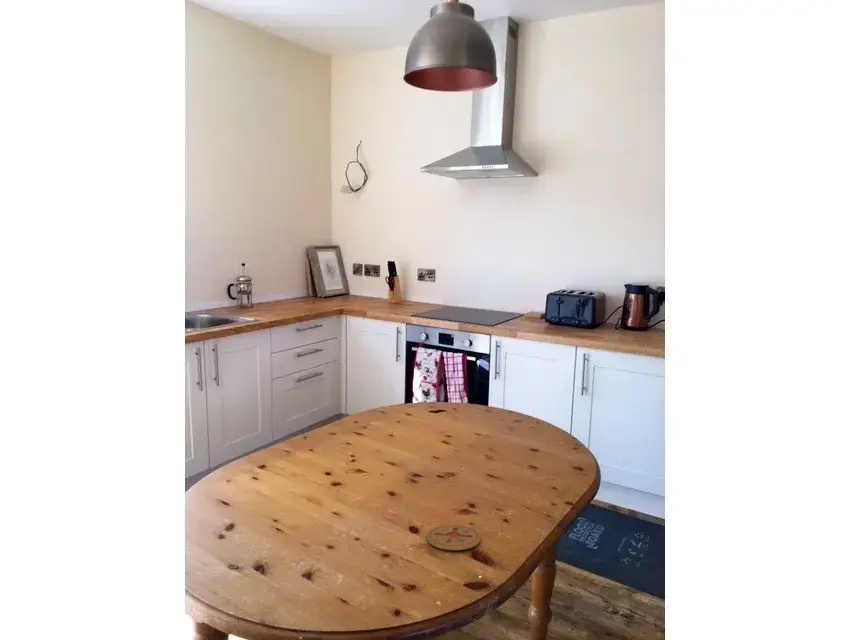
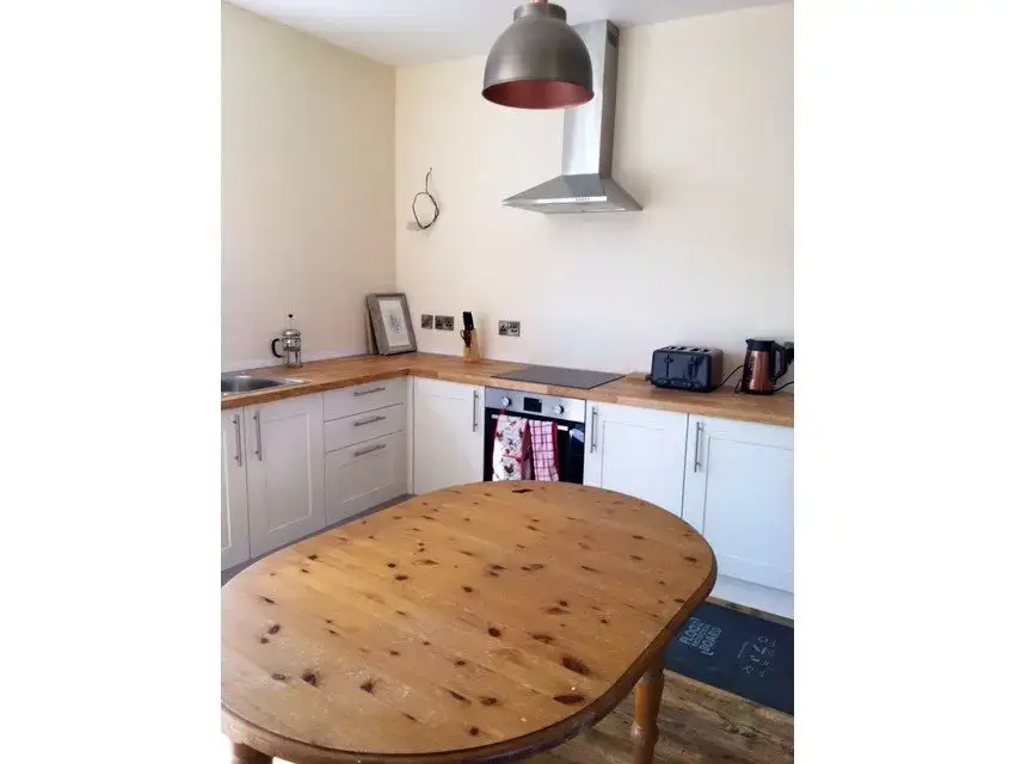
- coaster [425,524,482,551]
